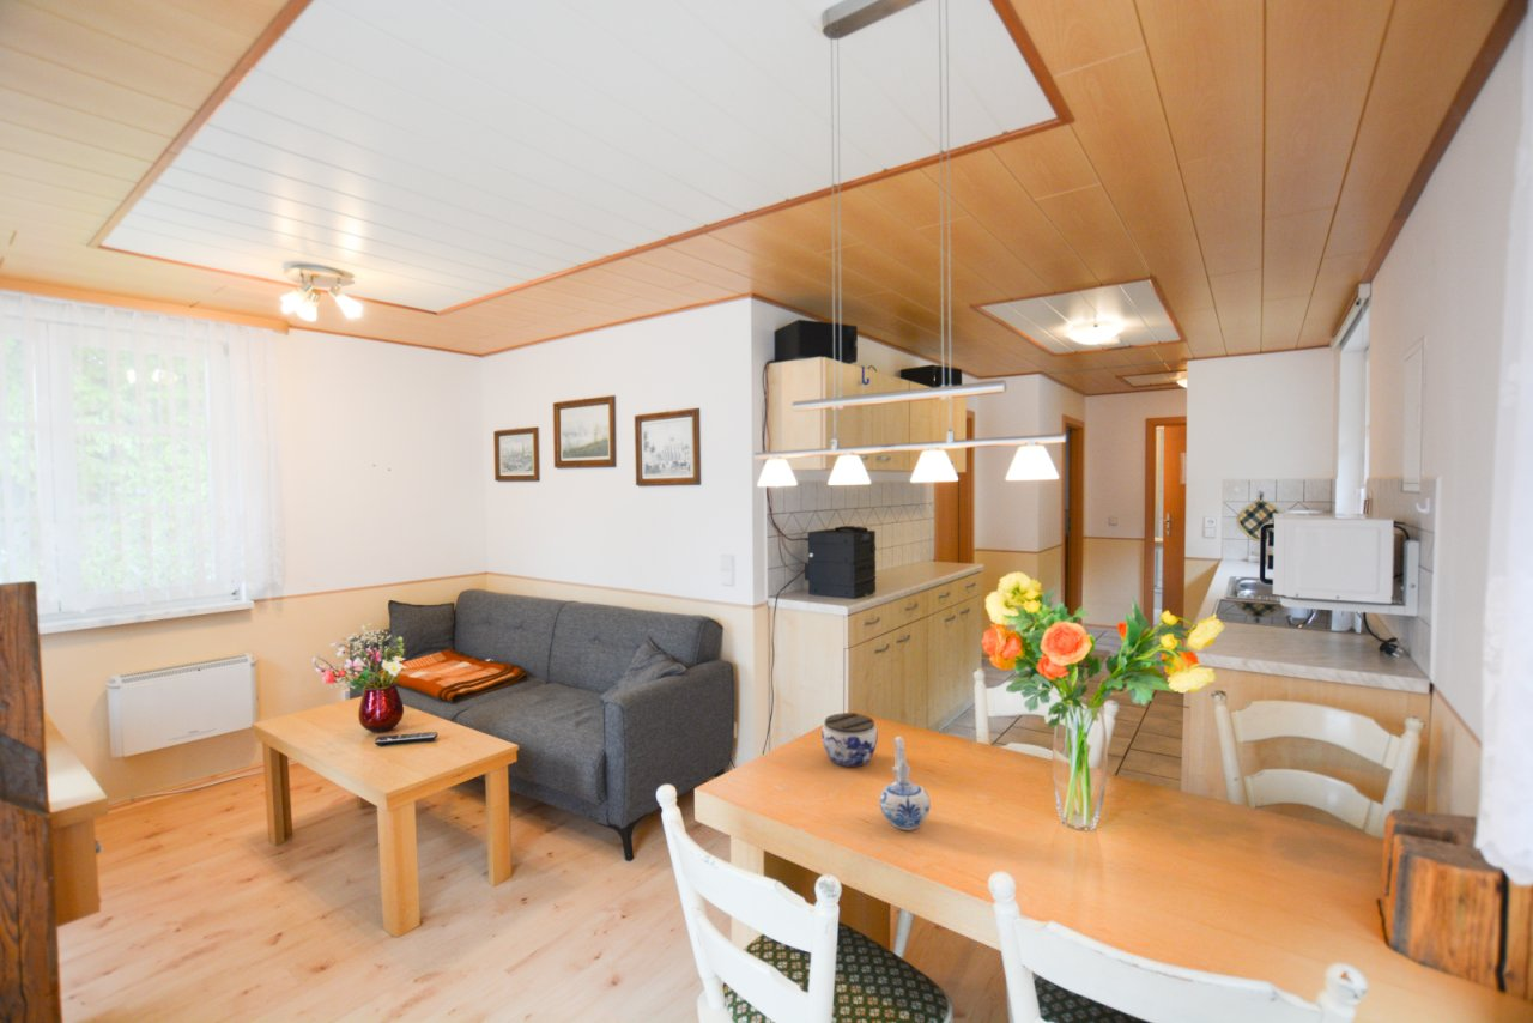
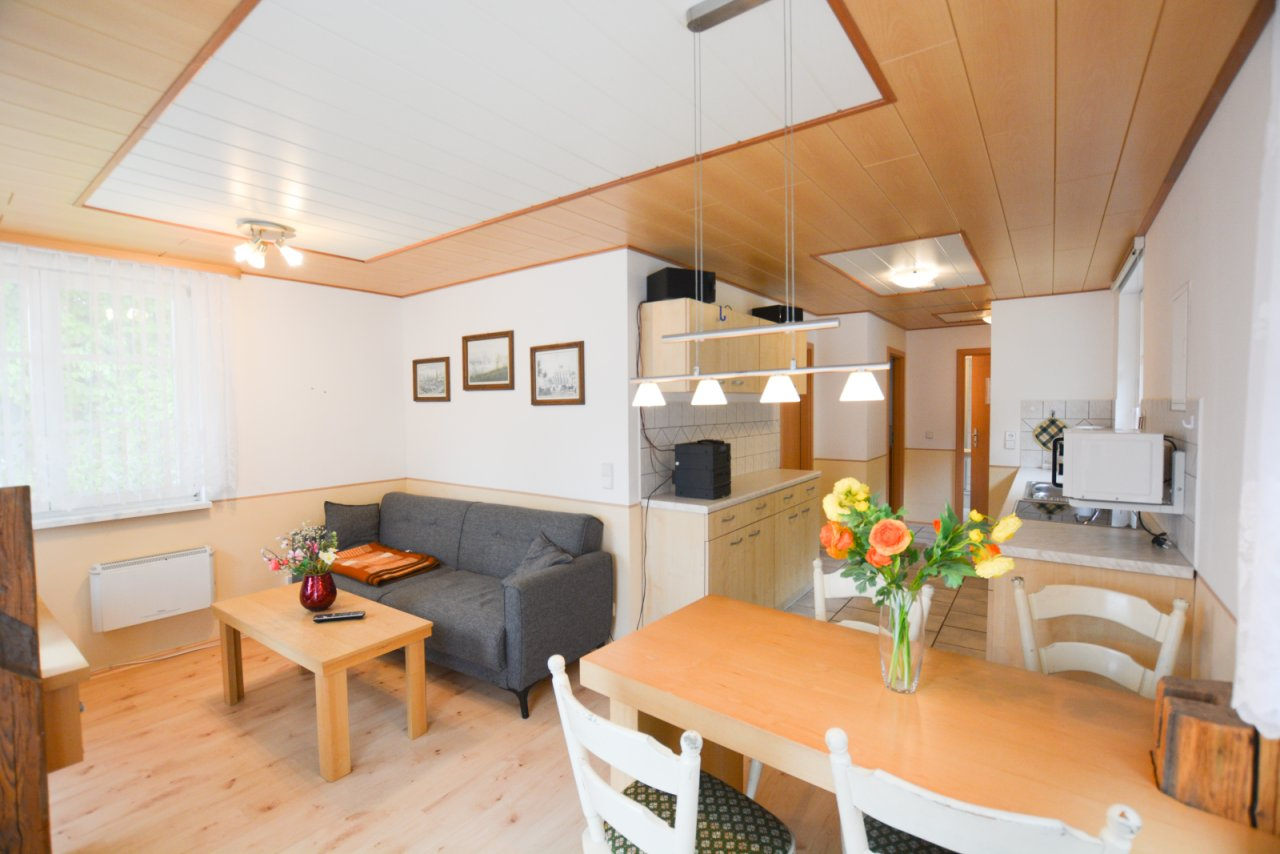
- jar [820,712,879,768]
- ceramic pitcher [879,736,931,831]
